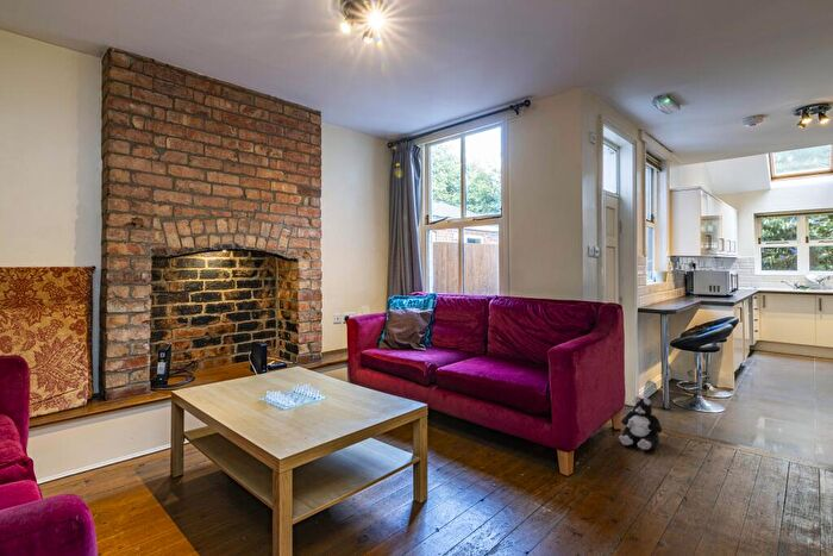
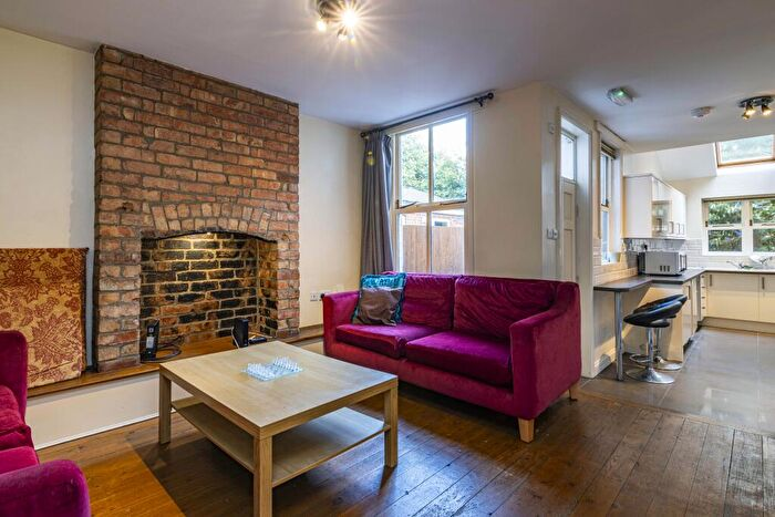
- plush toy [618,395,663,451]
